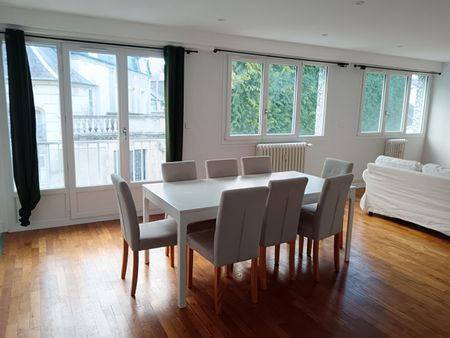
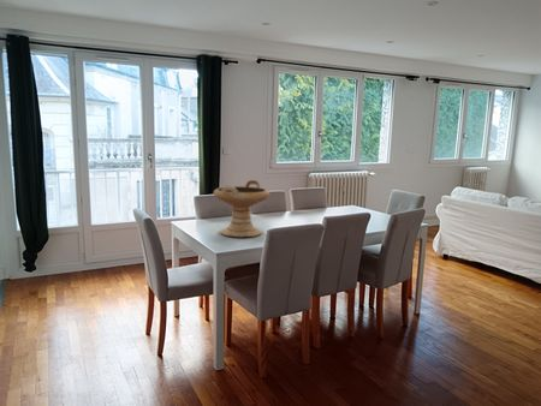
+ decorative bowl [213,179,270,238]
